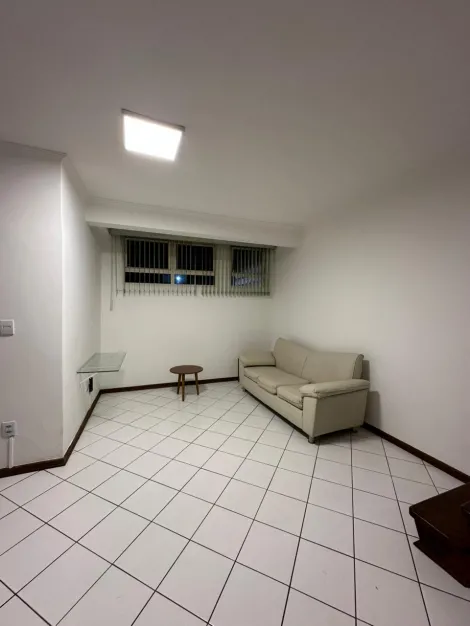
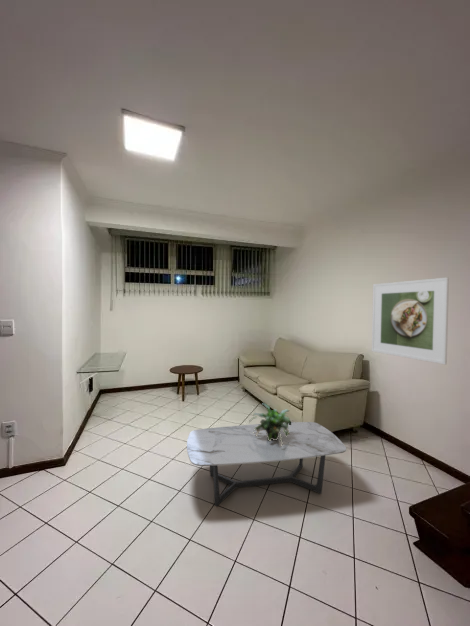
+ potted plant [248,402,292,446]
+ coffee table [186,421,347,507]
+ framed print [371,276,450,365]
